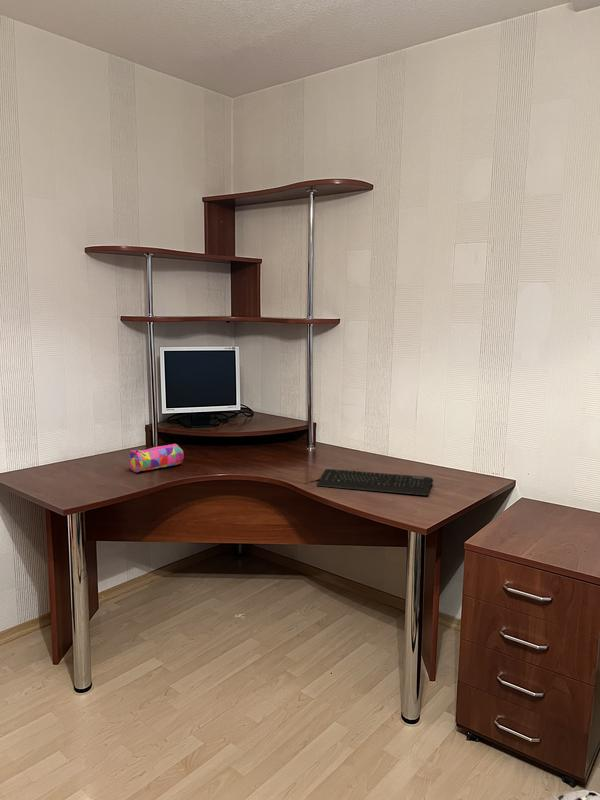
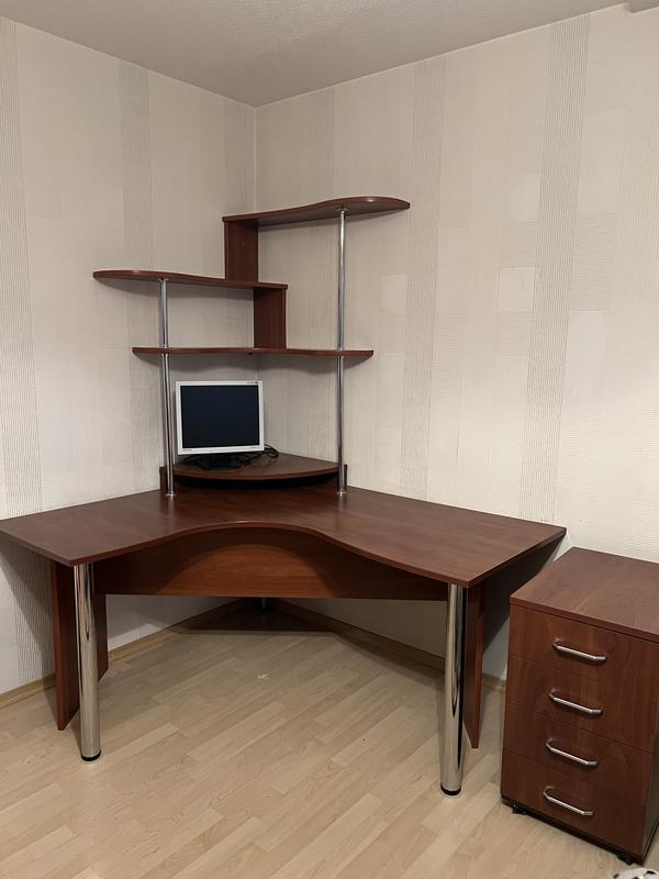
- pencil case [128,443,185,473]
- keyboard [316,468,434,497]
